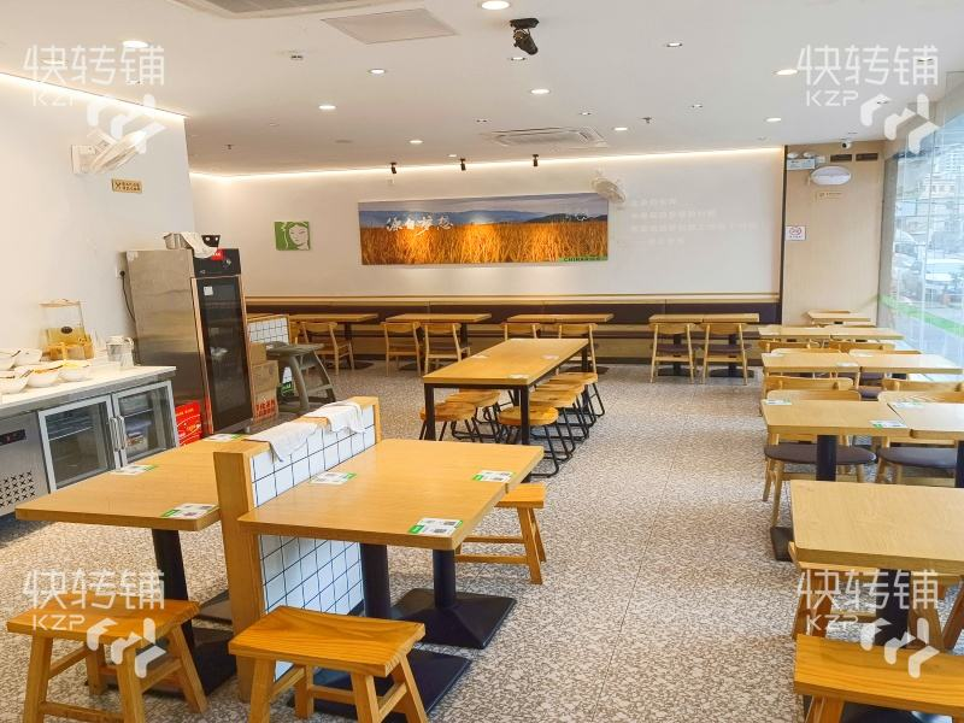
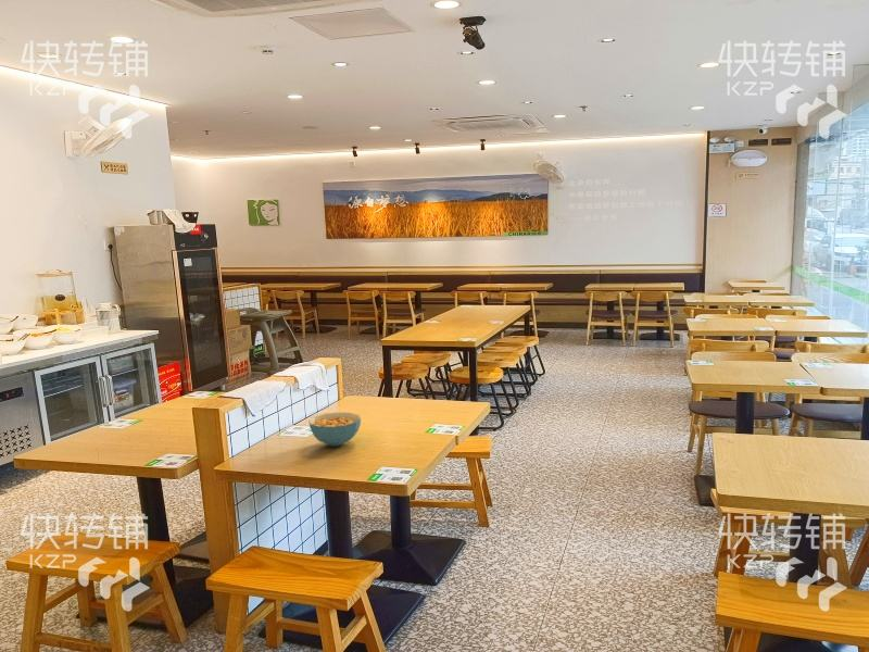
+ cereal bowl [307,411,362,448]
